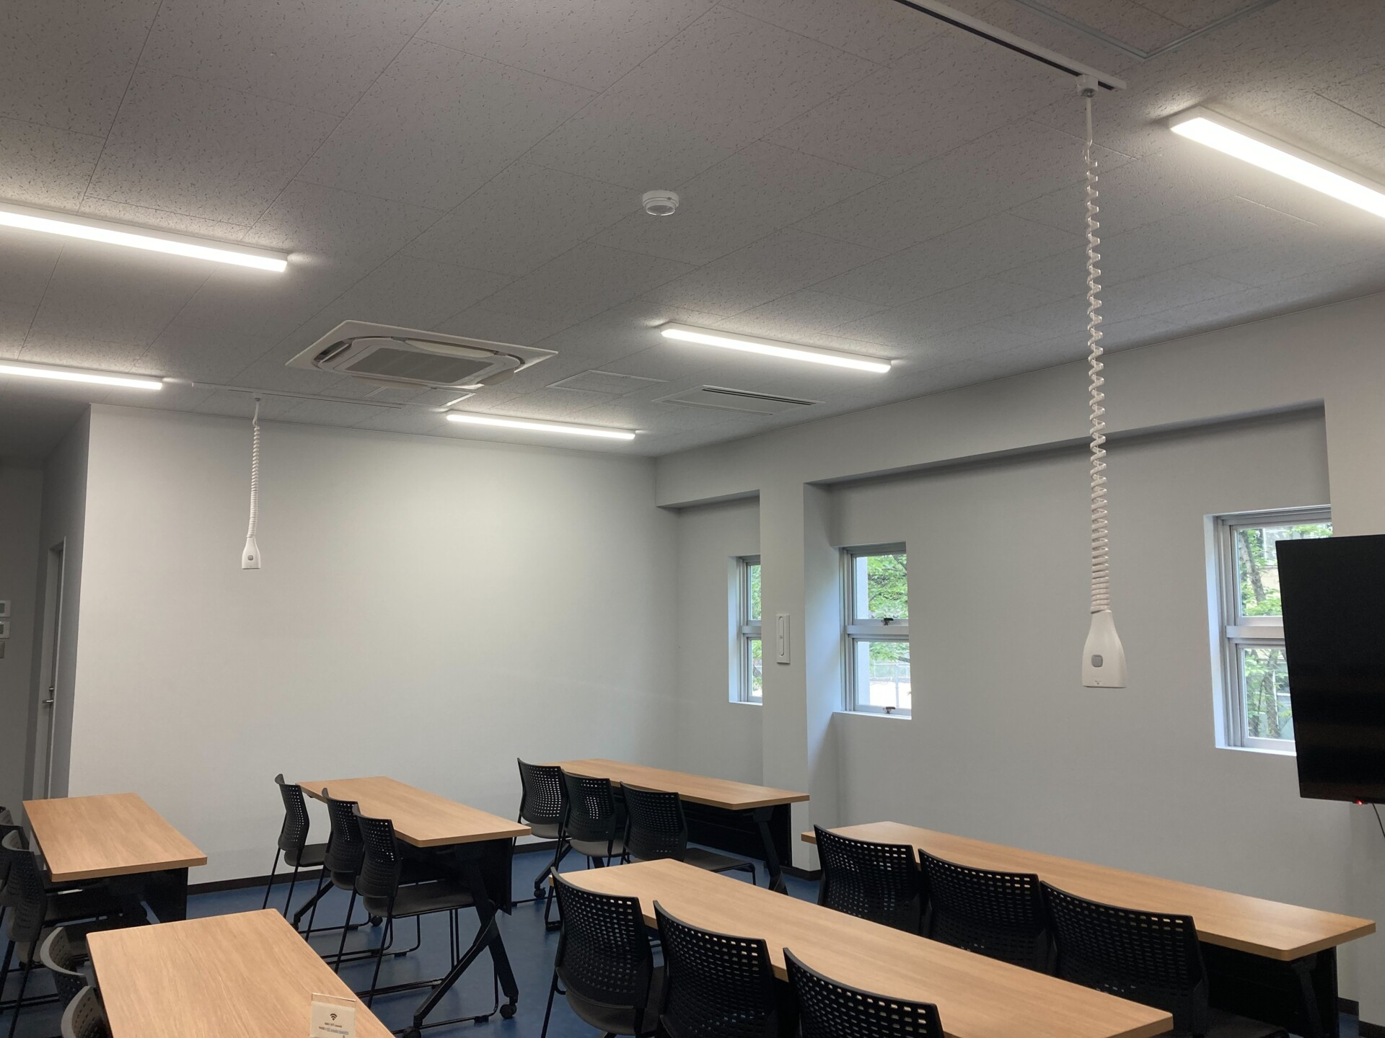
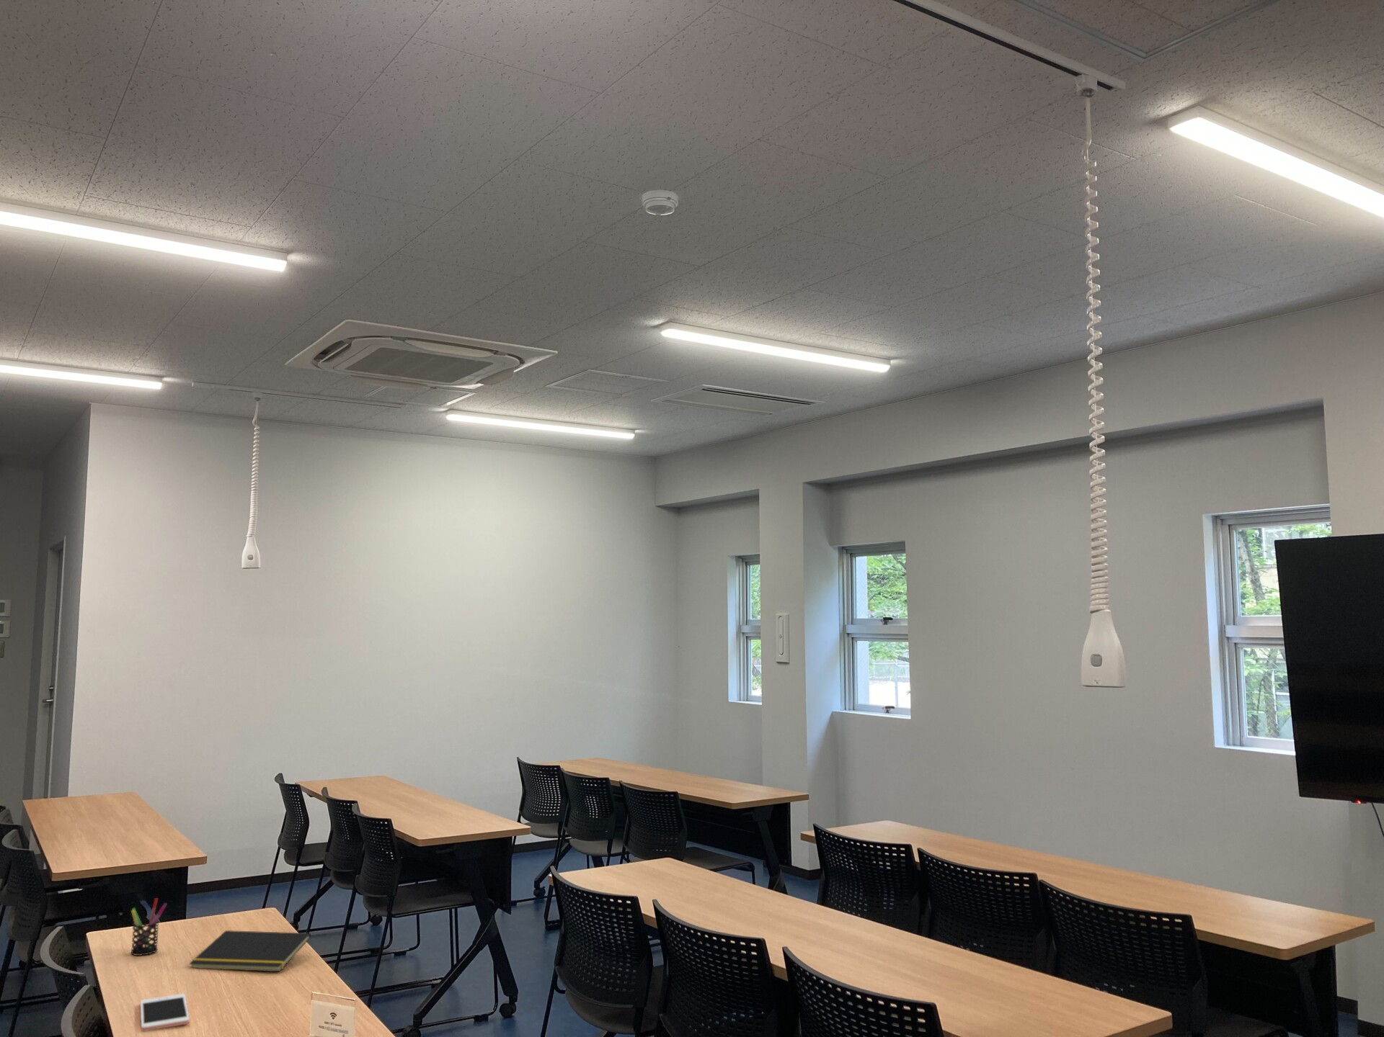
+ pen holder [131,898,168,956]
+ cell phone [139,993,191,1032]
+ notepad [189,929,312,973]
